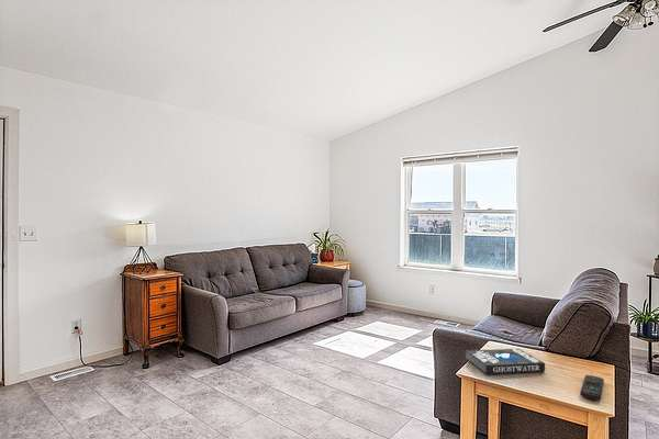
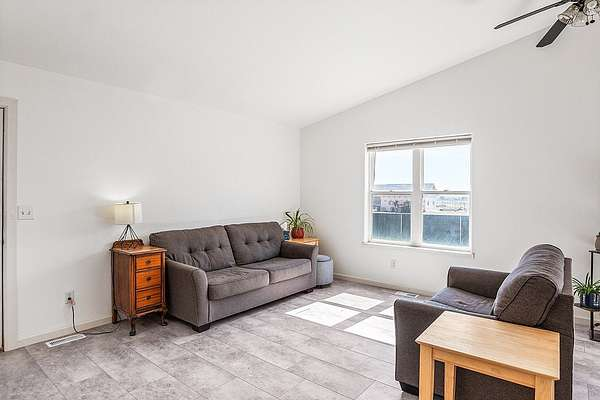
- book [465,348,546,375]
- remote control [580,374,605,401]
